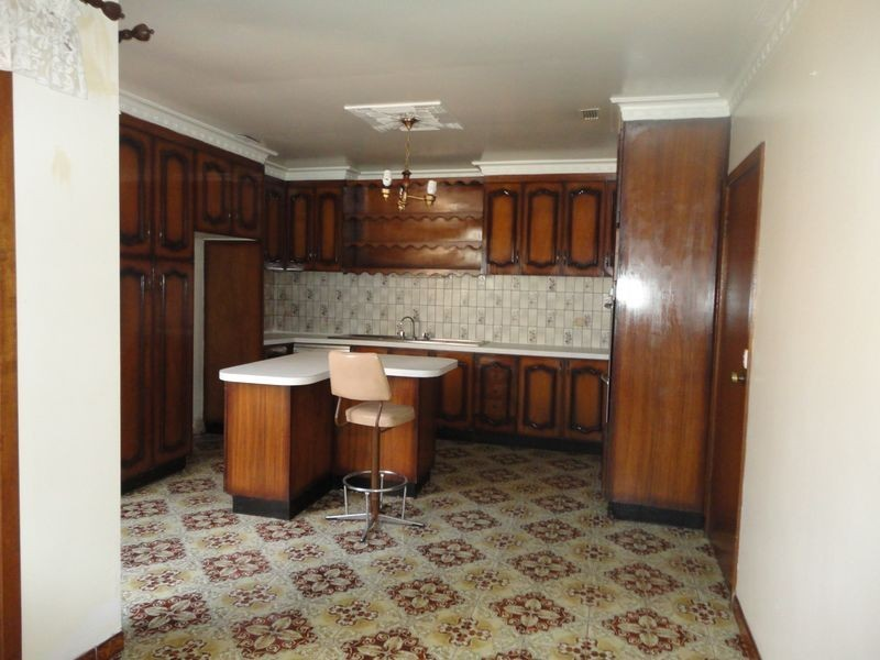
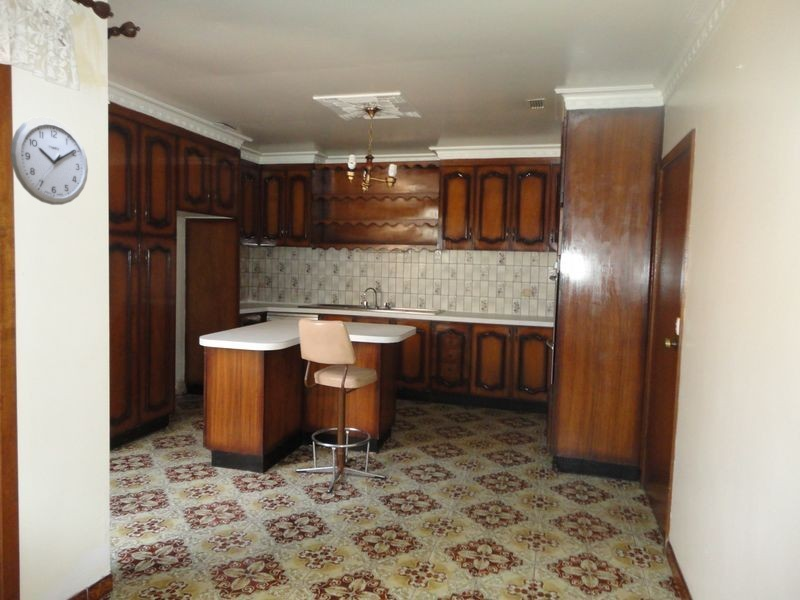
+ wall clock [9,116,89,206]
